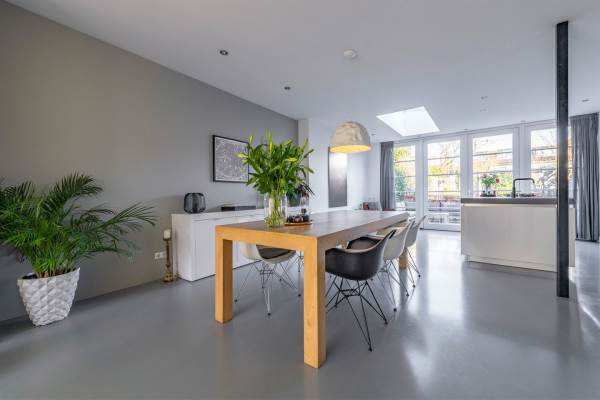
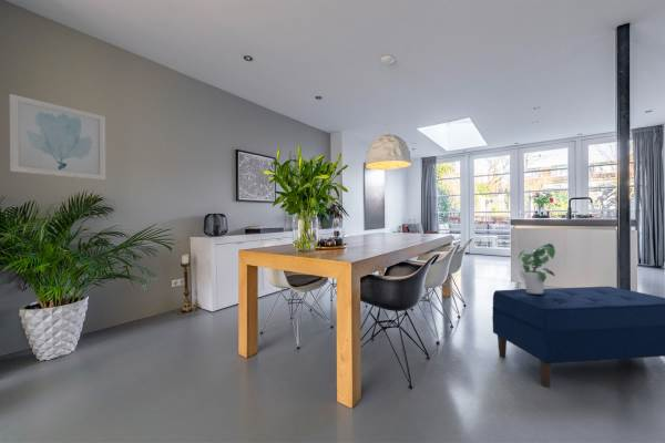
+ bench [491,286,665,388]
+ wall art [9,93,106,181]
+ potted plant [518,243,556,293]
